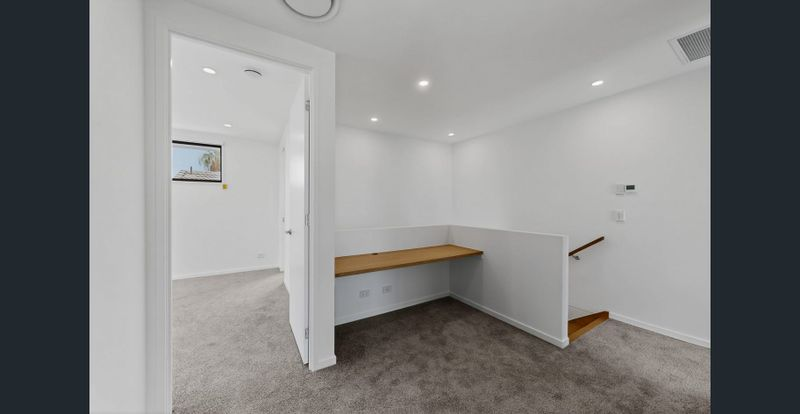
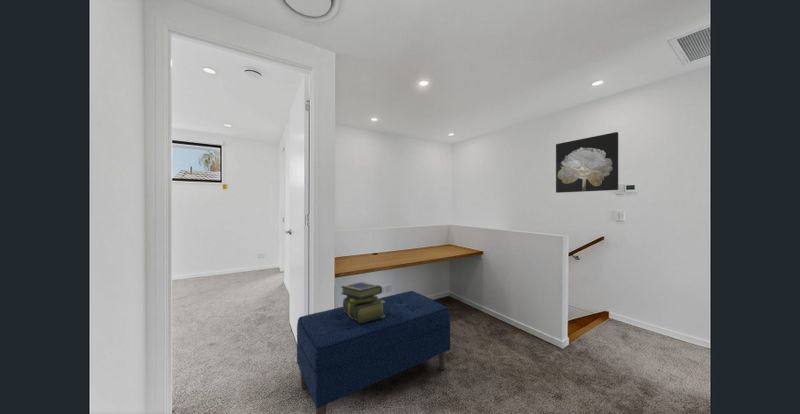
+ wall art [555,131,619,194]
+ stack of books [340,281,385,323]
+ bench [296,290,451,414]
